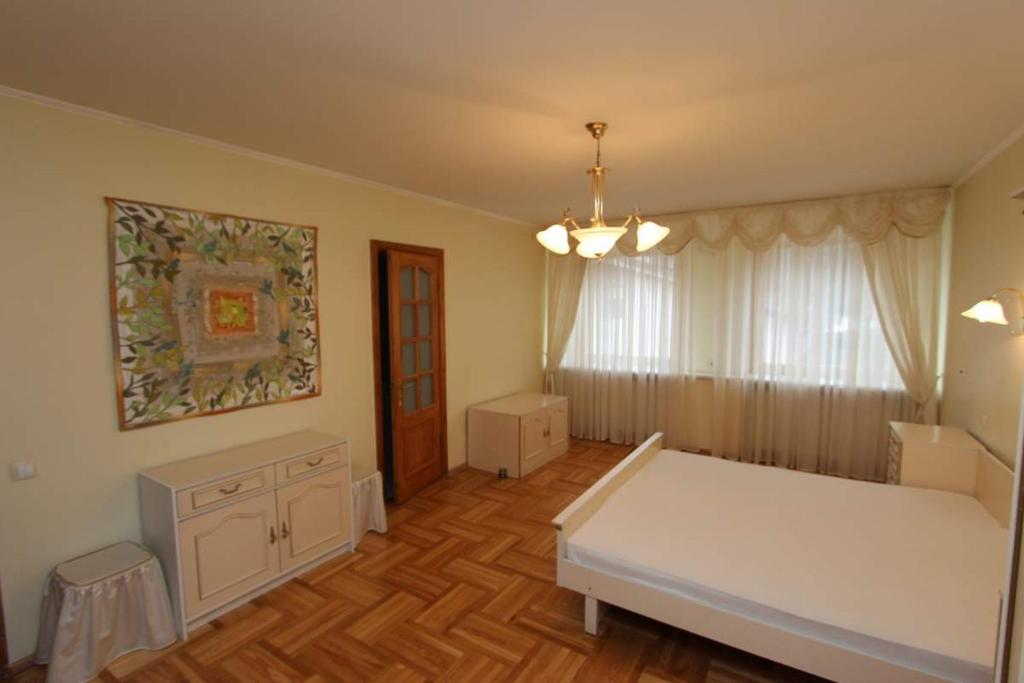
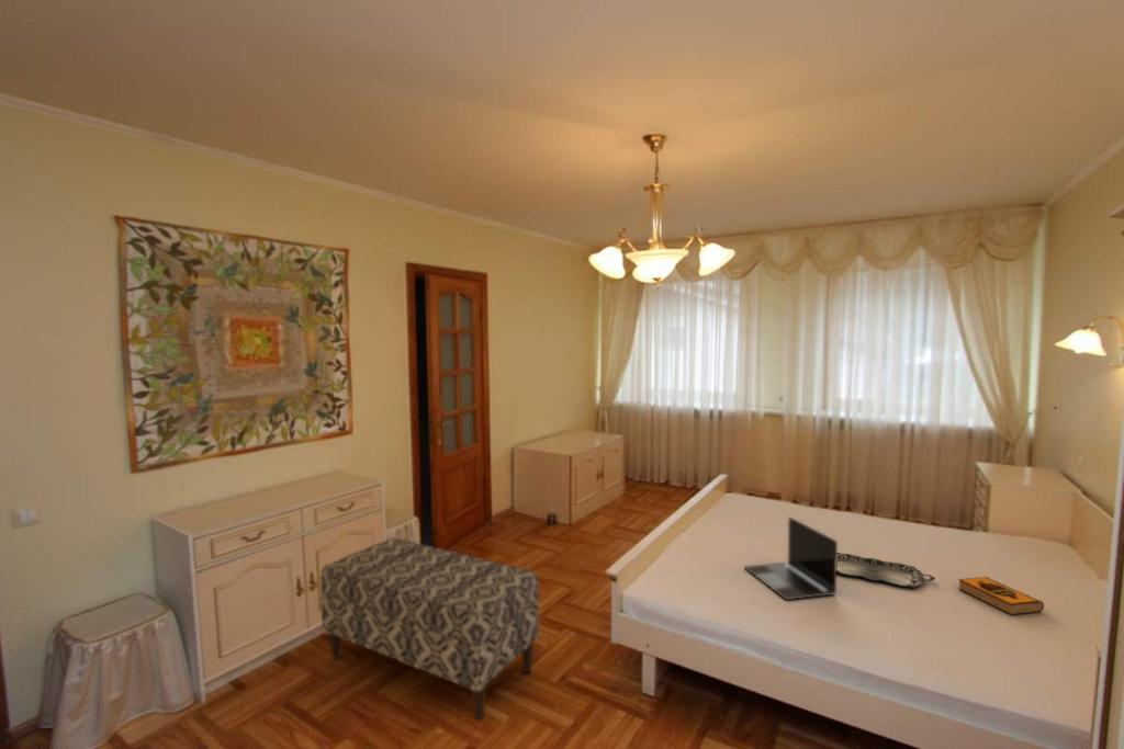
+ bench [319,537,540,722]
+ serving tray [836,552,936,589]
+ hardback book [957,576,1045,616]
+ laptop [743,517,839,601]
